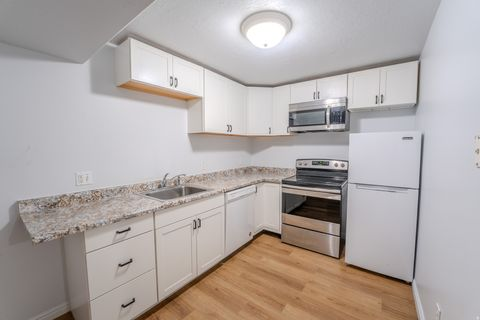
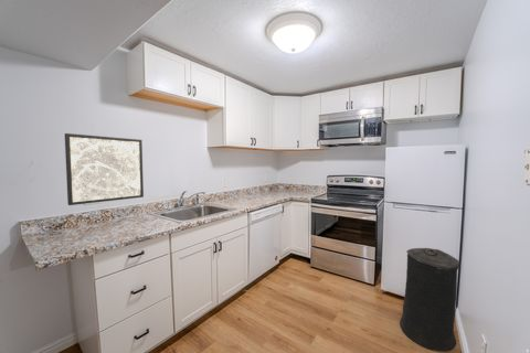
+ wall art [64,132,145,206]
+ trash can [399,247,462,352]
